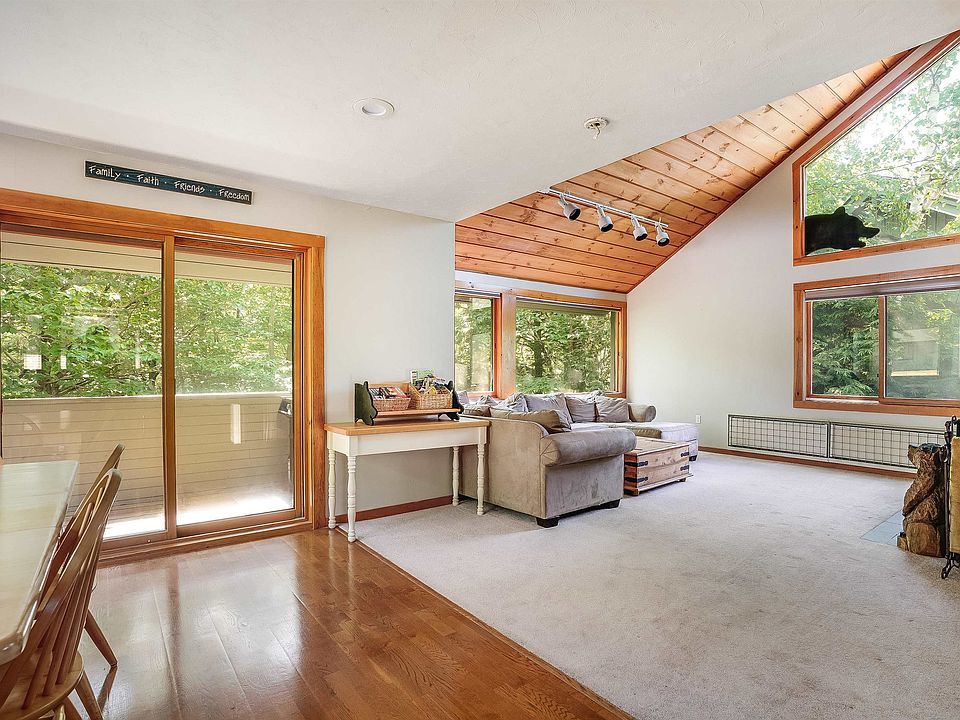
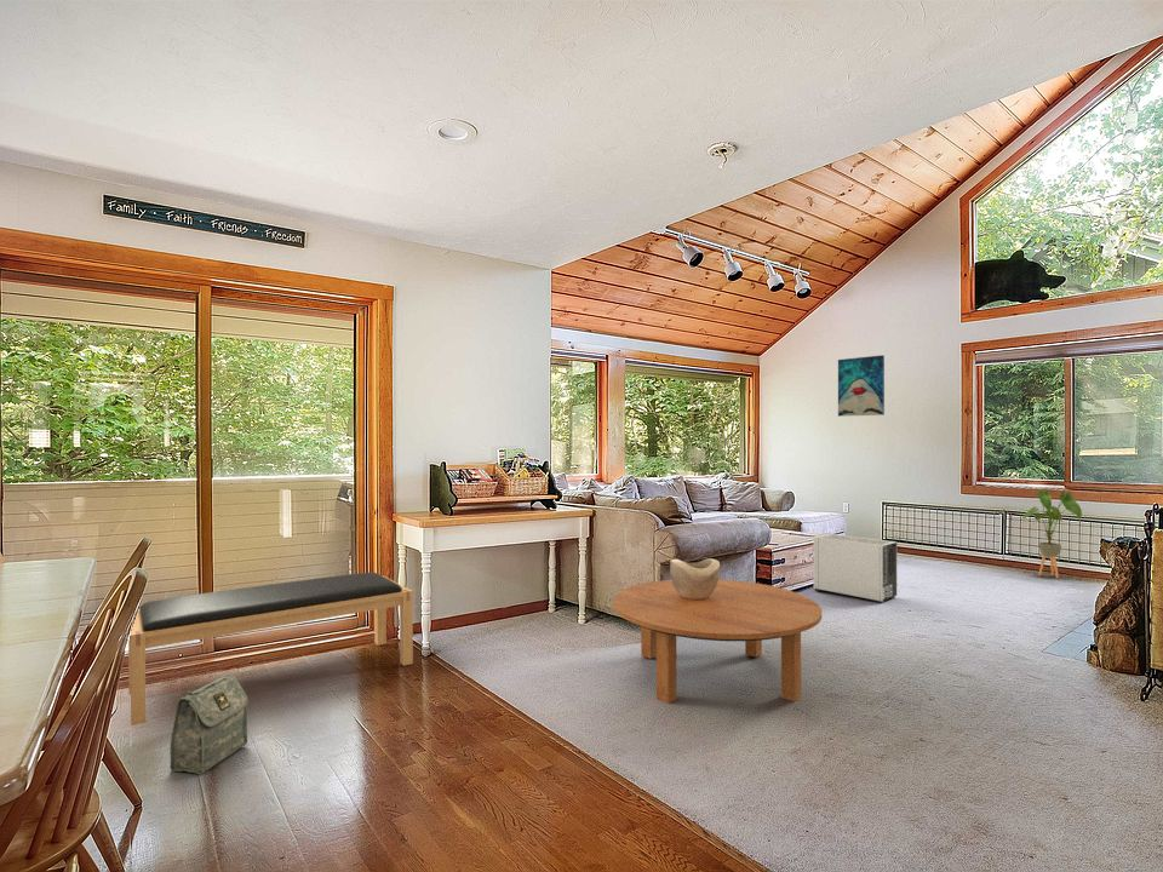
+ wall art [837,354,886,418]
+ bag [170,673,250,776]
+ coffee table [612,579,823,705]
+ decorative bowl [669,557,721,600]
+ air purifier [813,533,898,604]
+ house plant [1021,488,1083,580]
+ bench [127,570,414,727]
